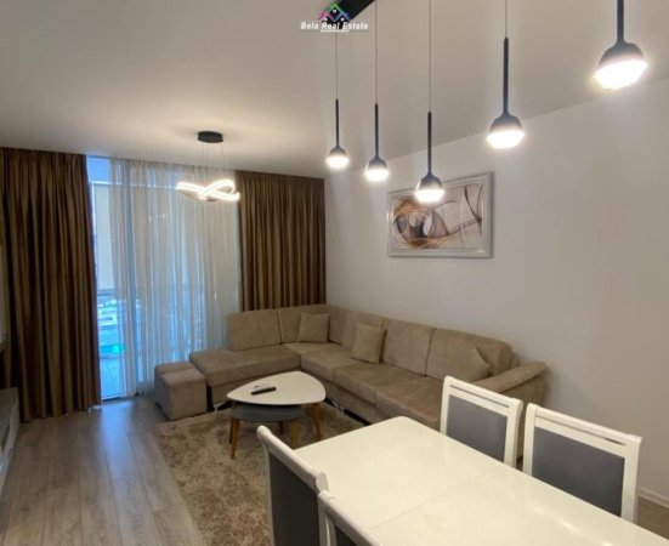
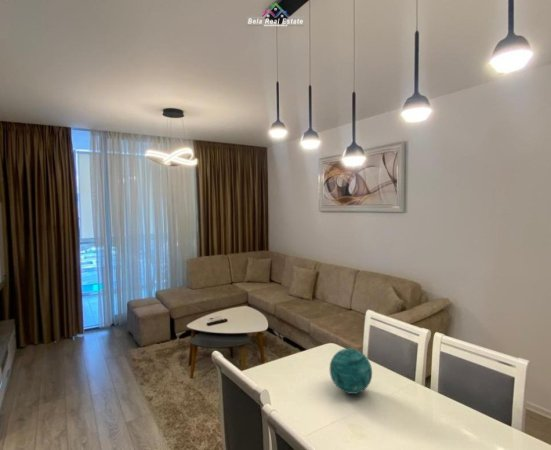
+ decorative orb [329,347,373,395]
